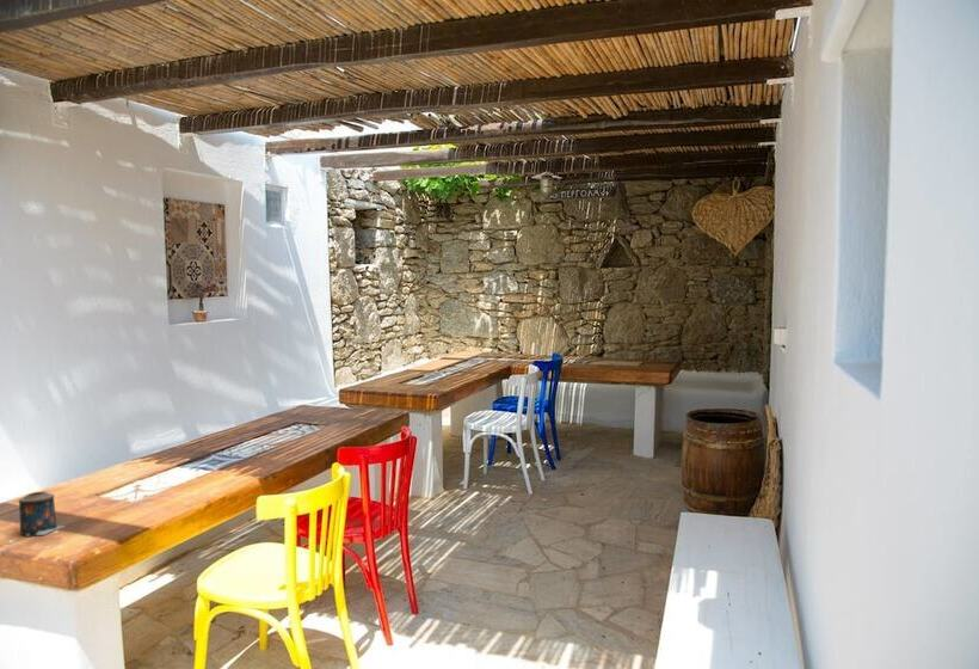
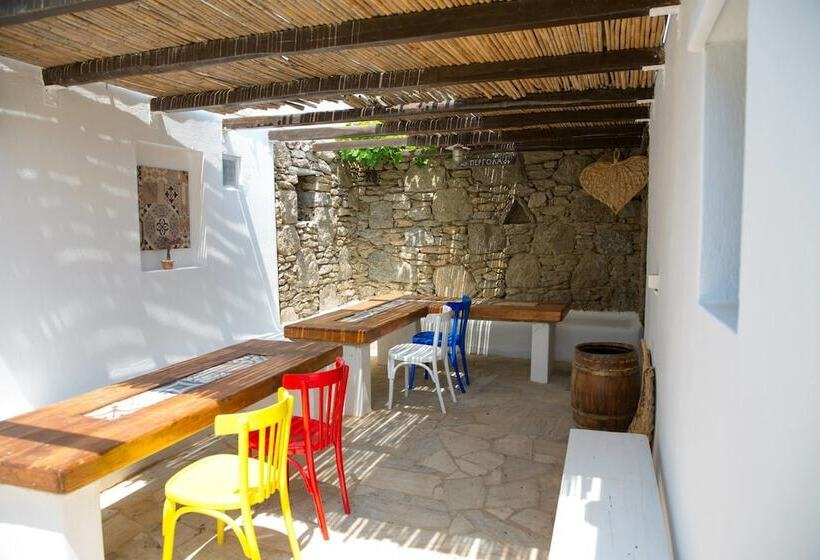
- candle [18,491,67,536]
